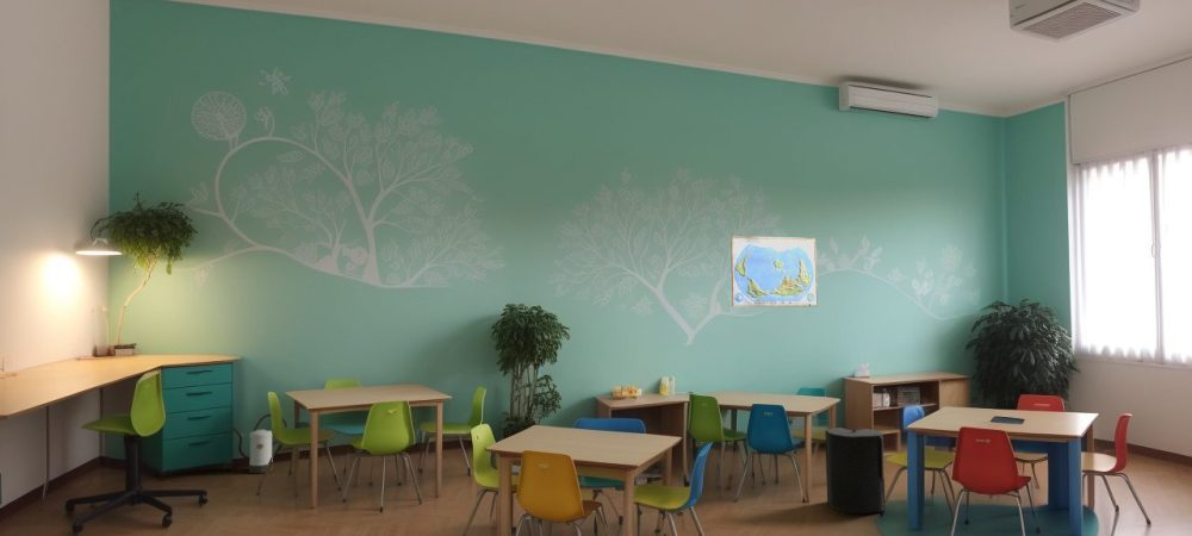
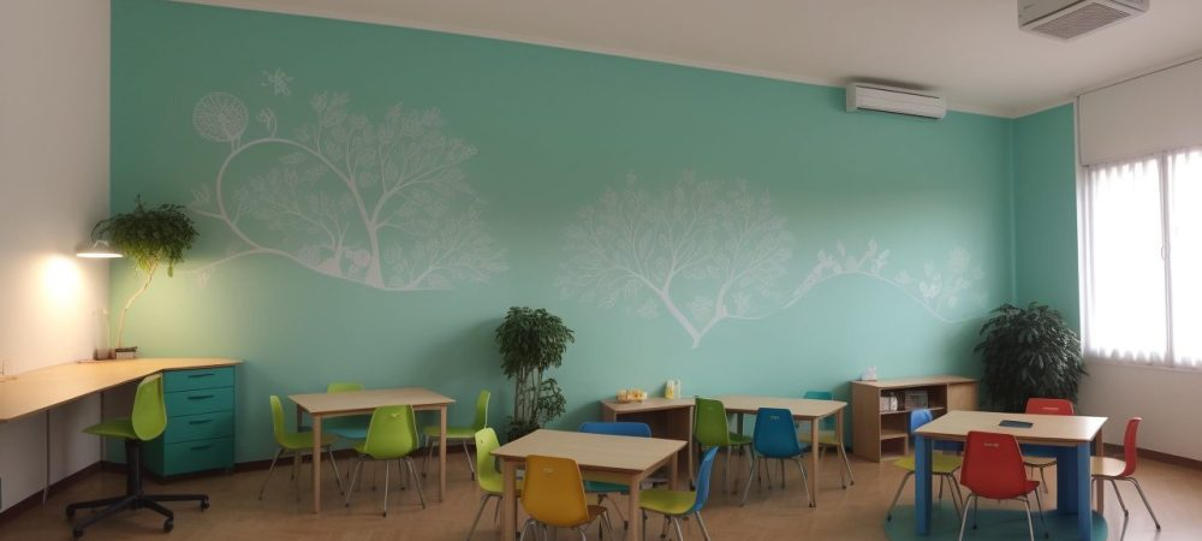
- trash can [824,425,886,516]
- watering can [231,413,288,474]
- world map [730,236,819,307]
